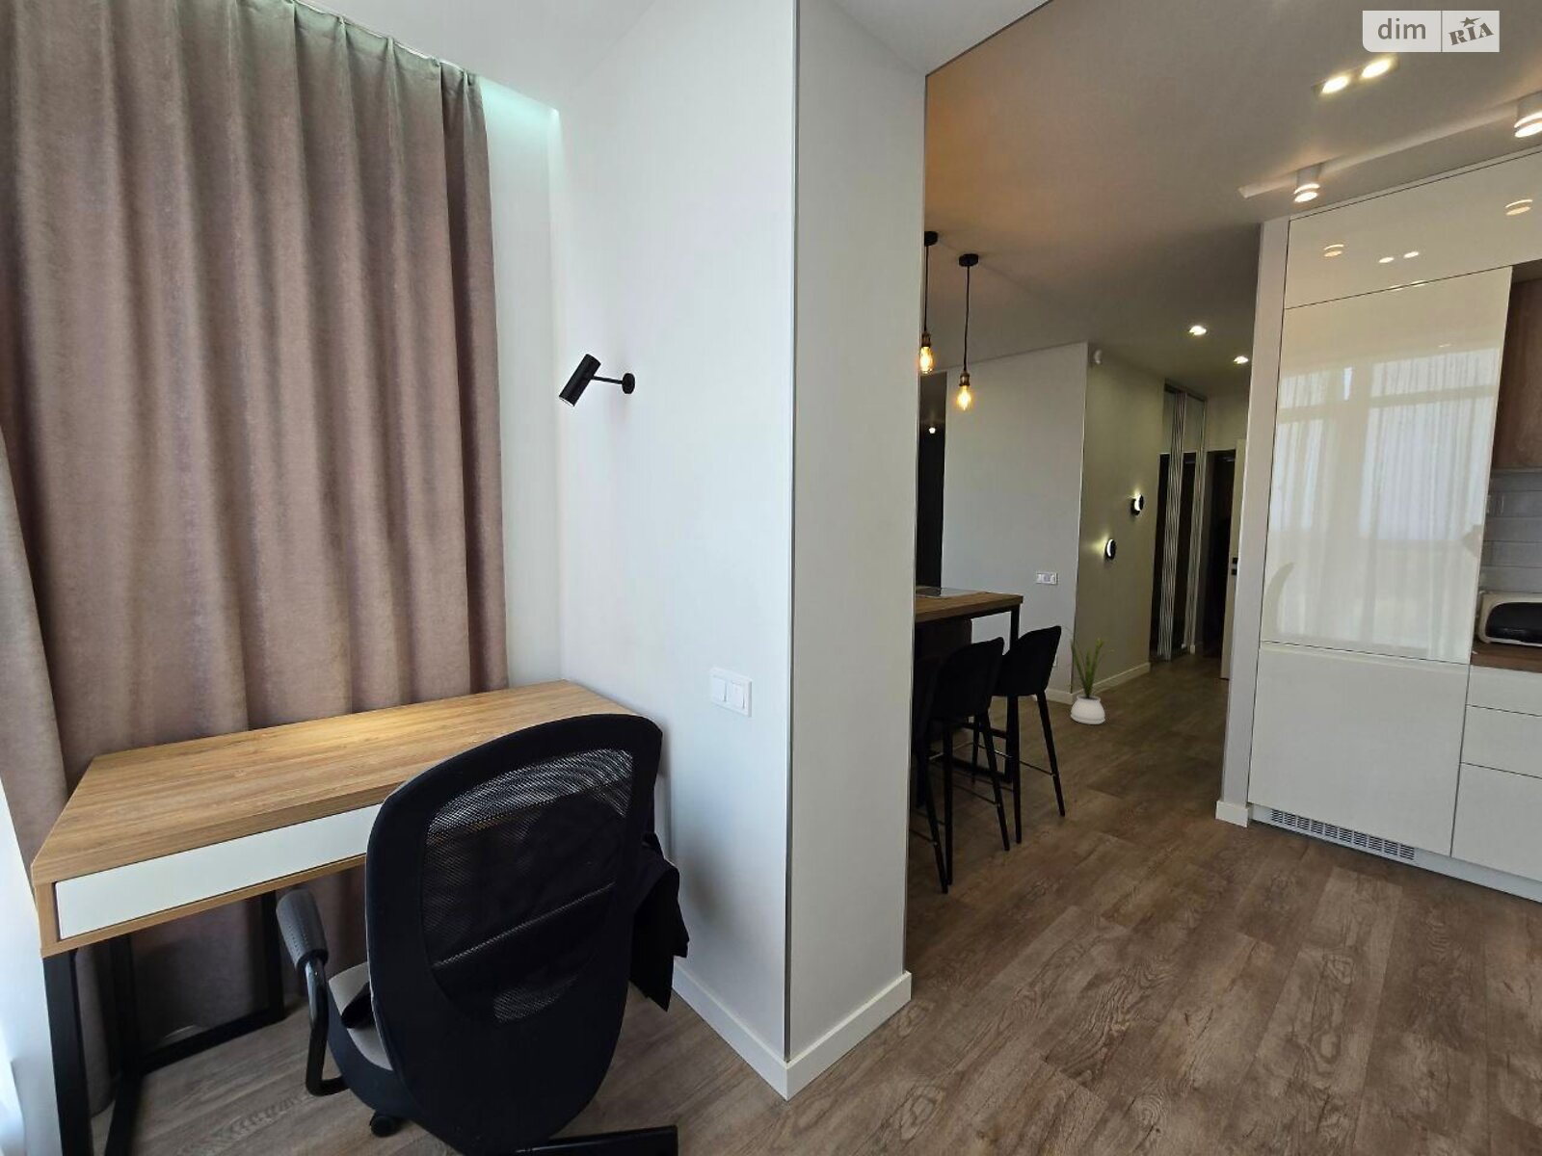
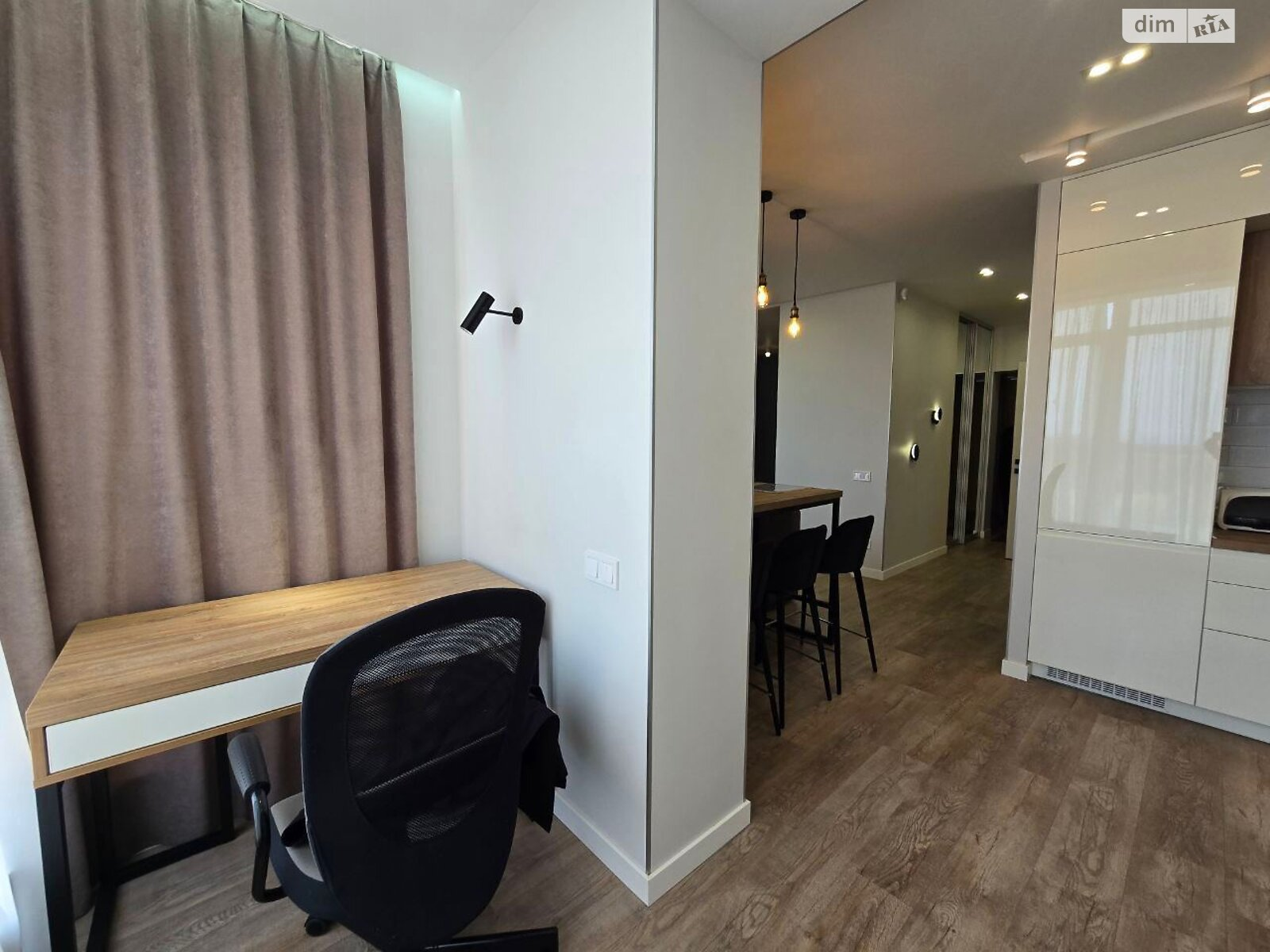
- house plant [1058,623,1121,725]
